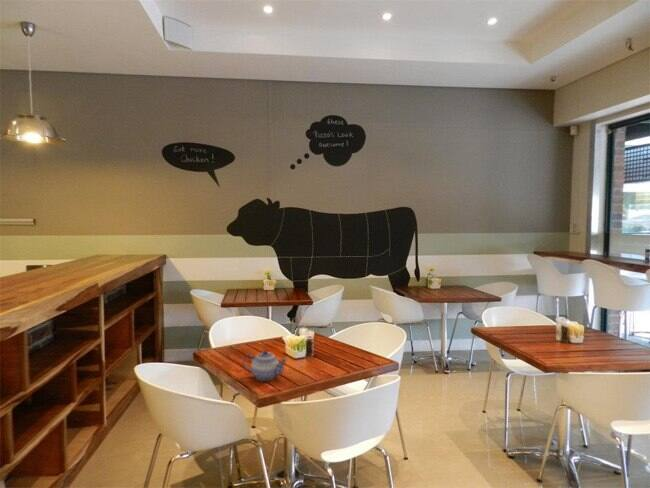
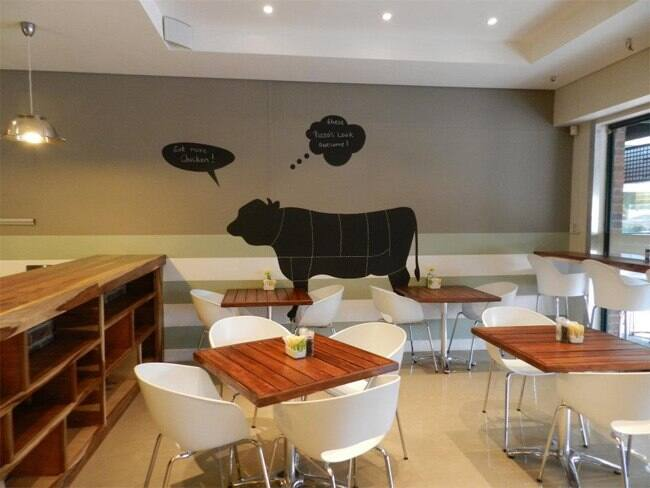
- teapot [242,349,288,382]
